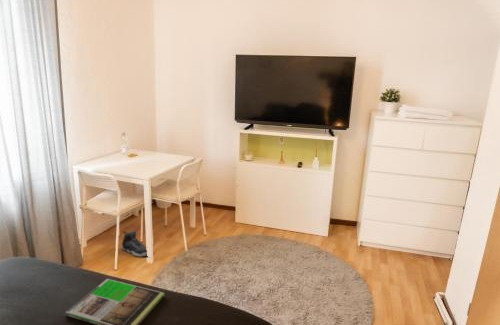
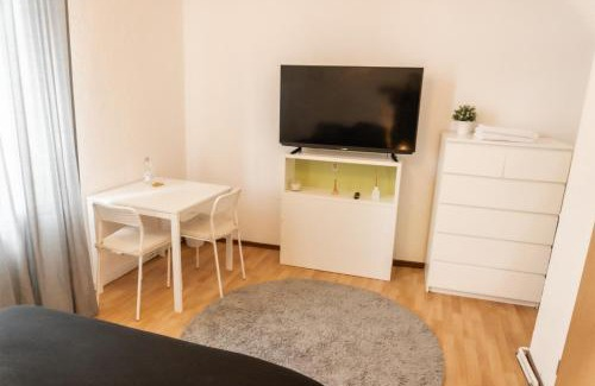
- sneaker [120,229,148,258]
- magazine [65,278,165,325]
